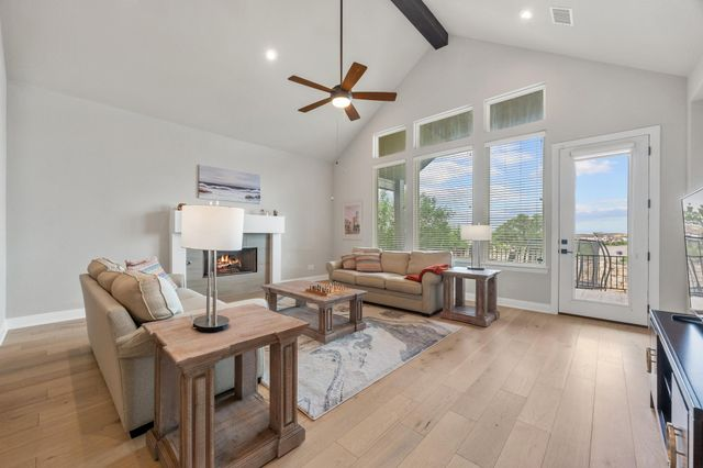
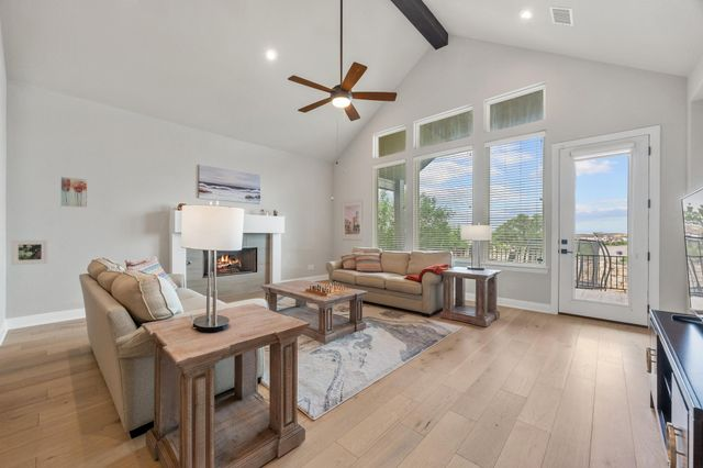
+ wall art [60,176,88,209]
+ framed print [10,238,48,266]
